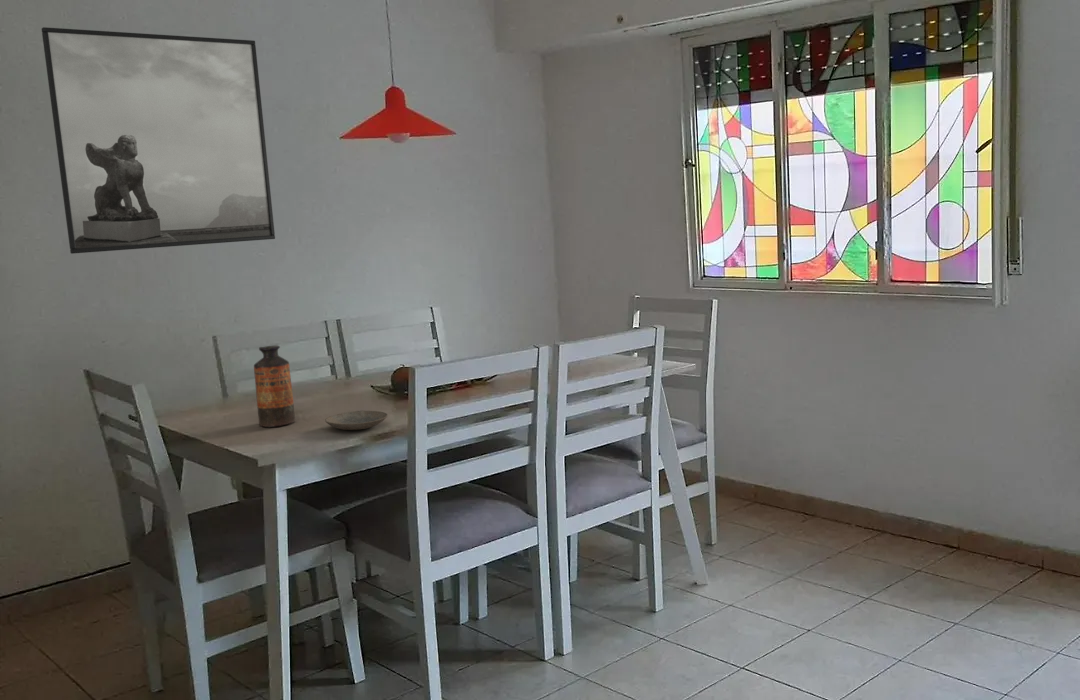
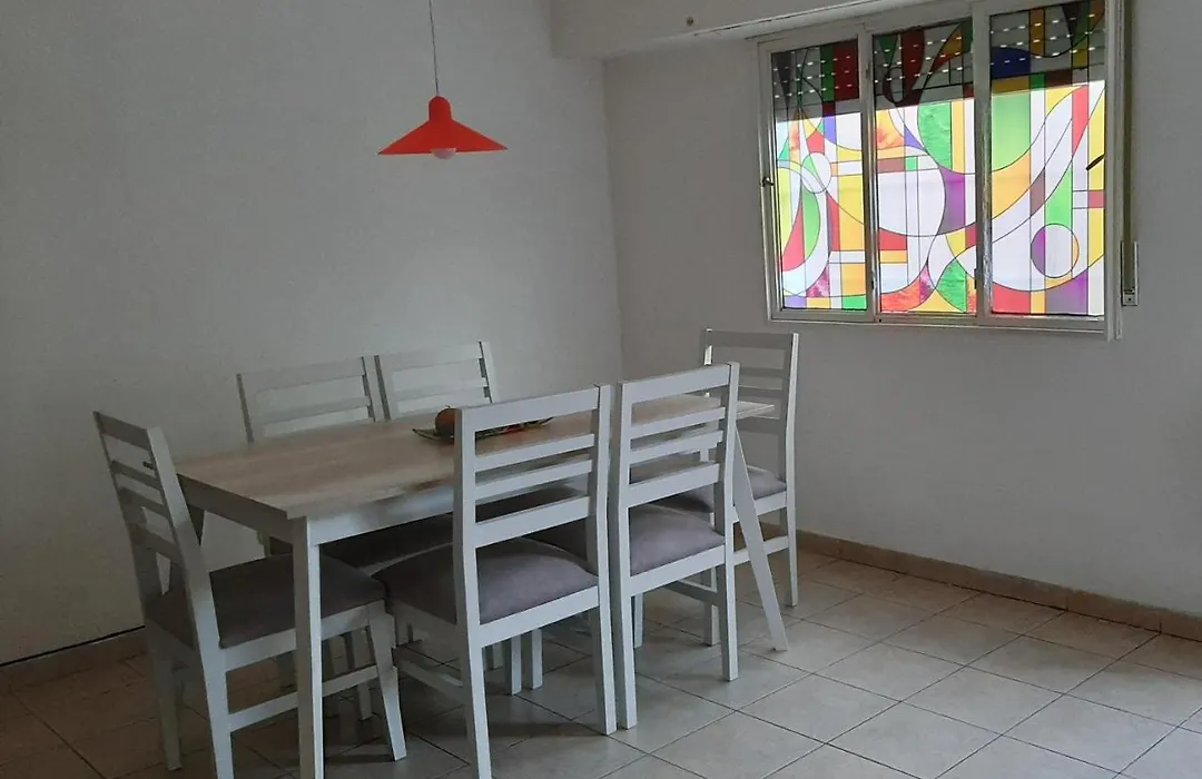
- bottle [253,345,296,428]
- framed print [41,26,276,255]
- plate [324,410,389,431]
